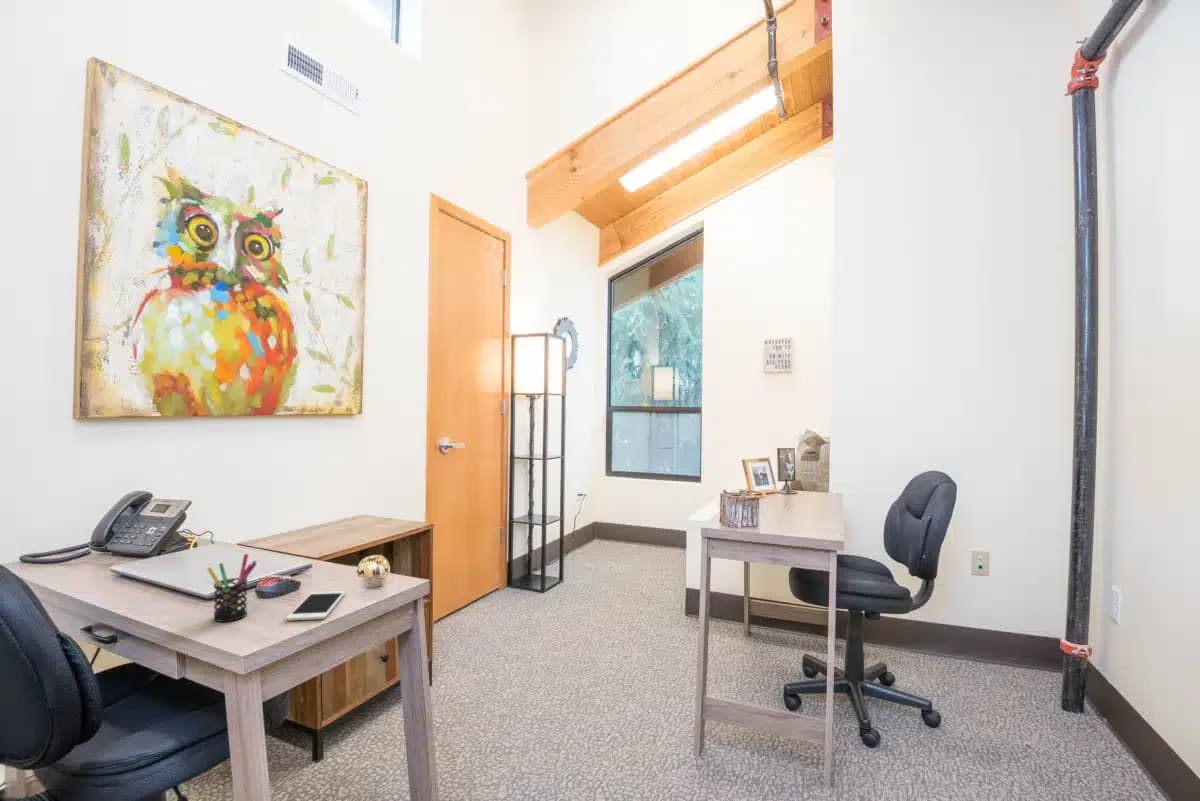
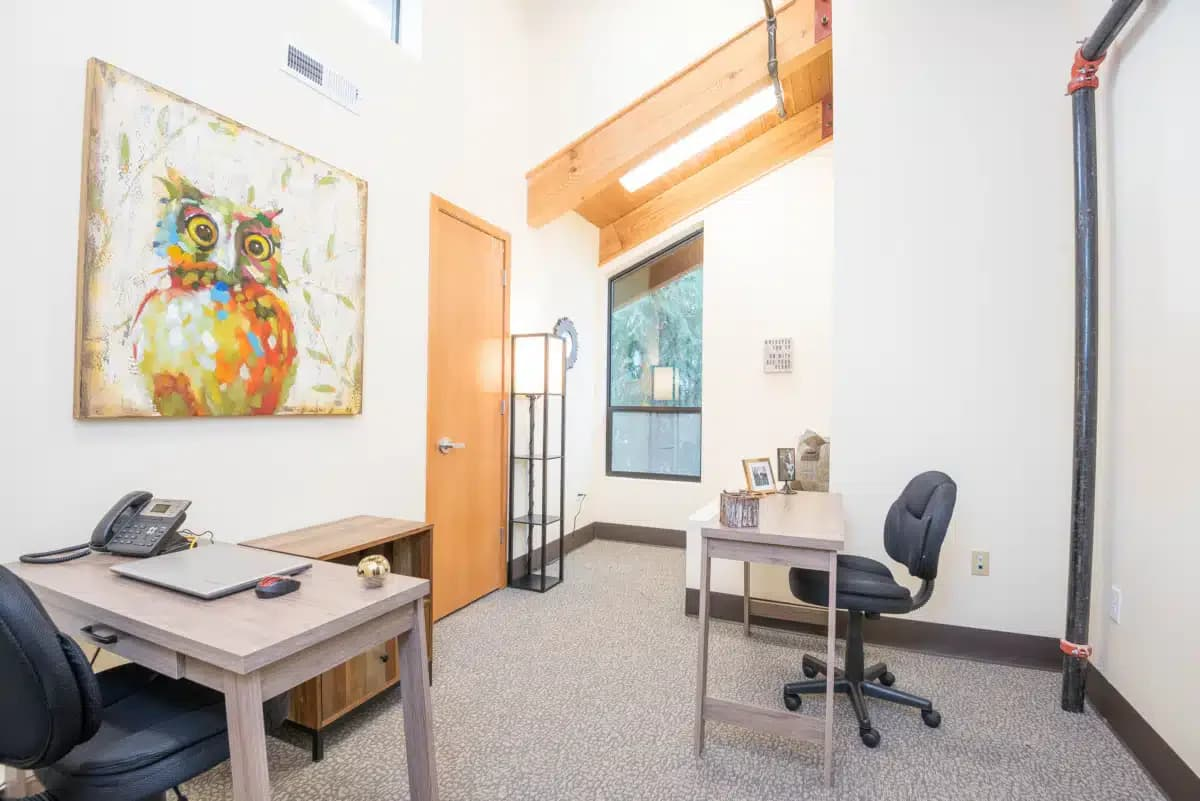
- cell phone [285,590,346,621]
- pen holder [206,553,258,623]
